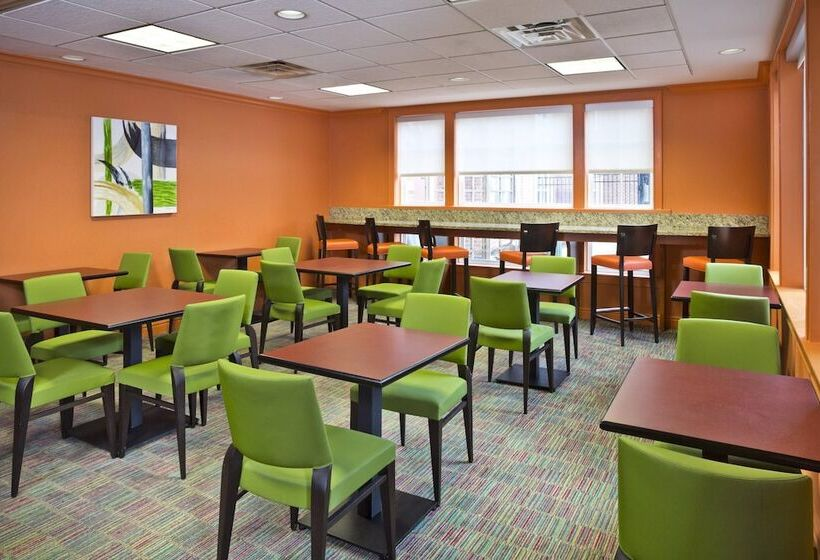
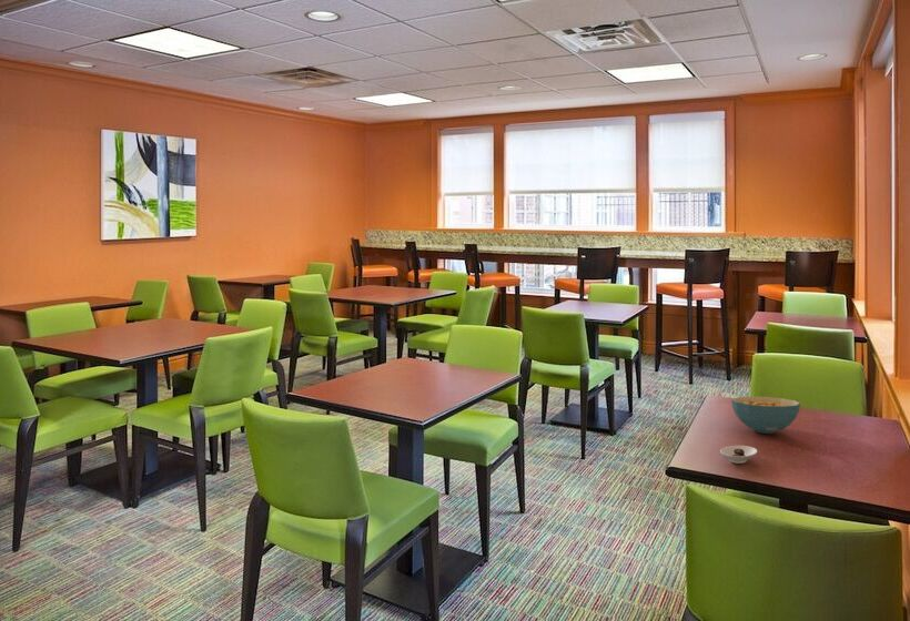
+ cereal bowl [730,396,801,435]
+ saucer [719,445,758,465]
